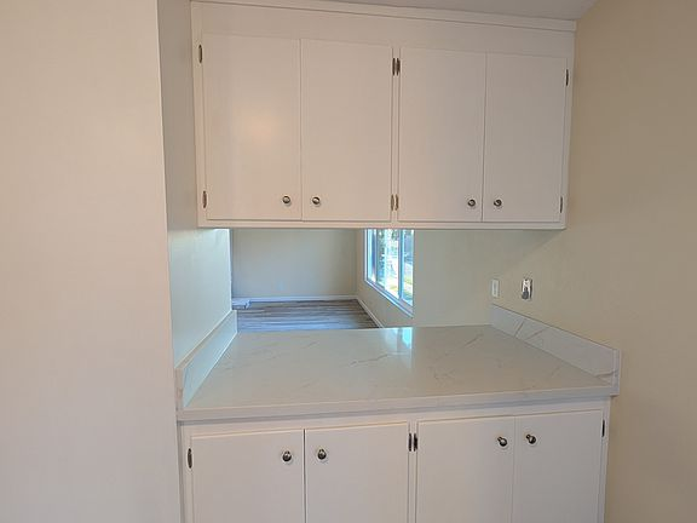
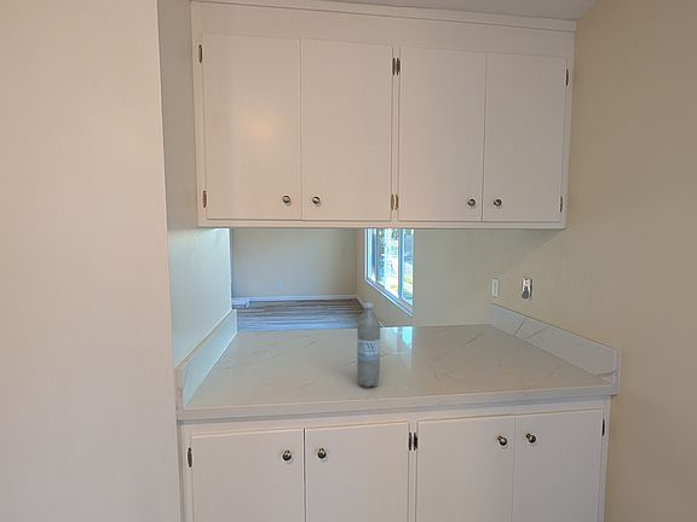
+ water bottle [356,301,381,388]
